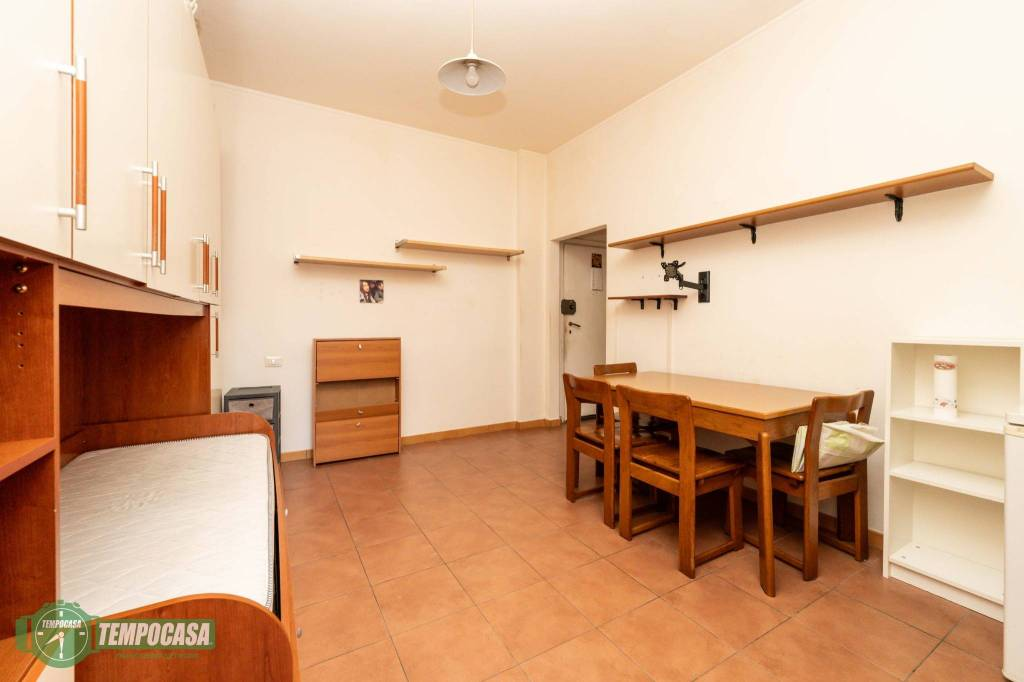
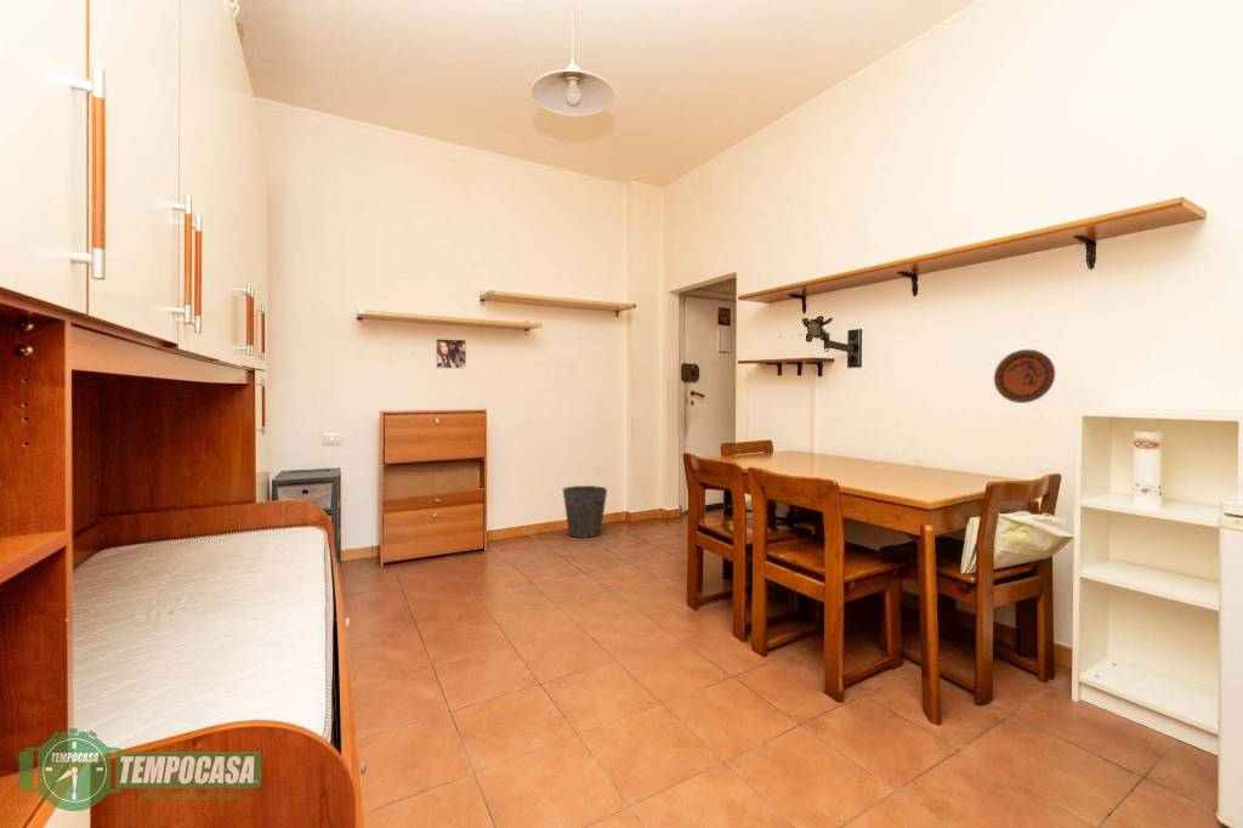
+ waste bin [562,484,608,539]
+ decorative plate [993,348,1056,404]
